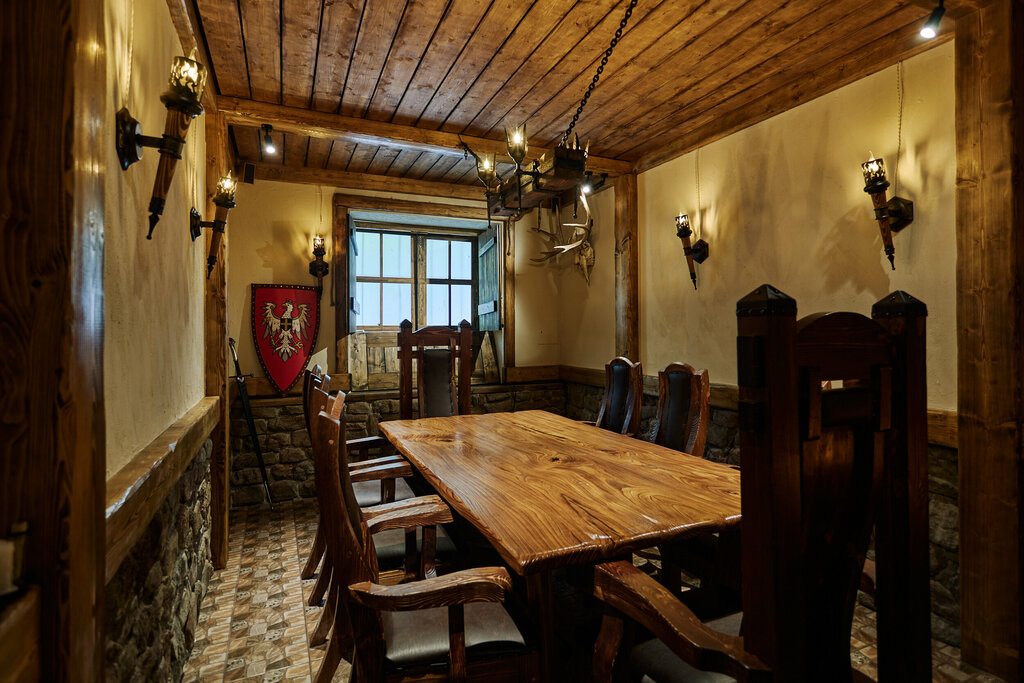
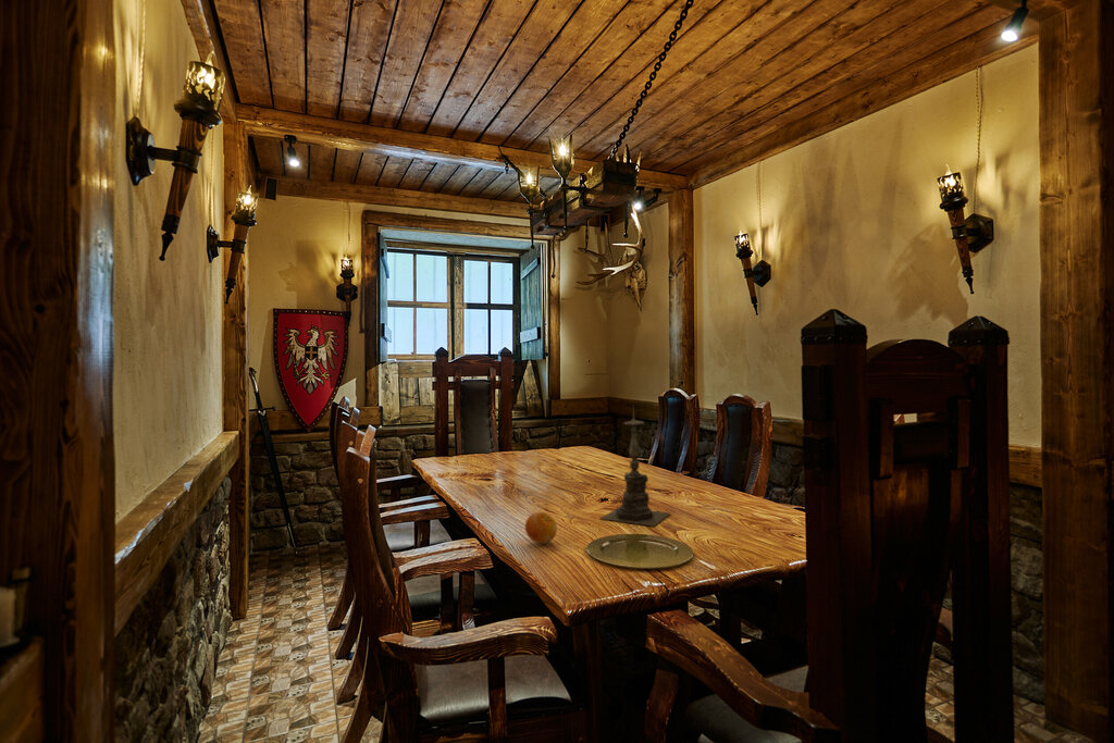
+ fruit [524,511,558,545]
+ plate [585,533,694,570]
+ candle holder [599,405,671,528]
